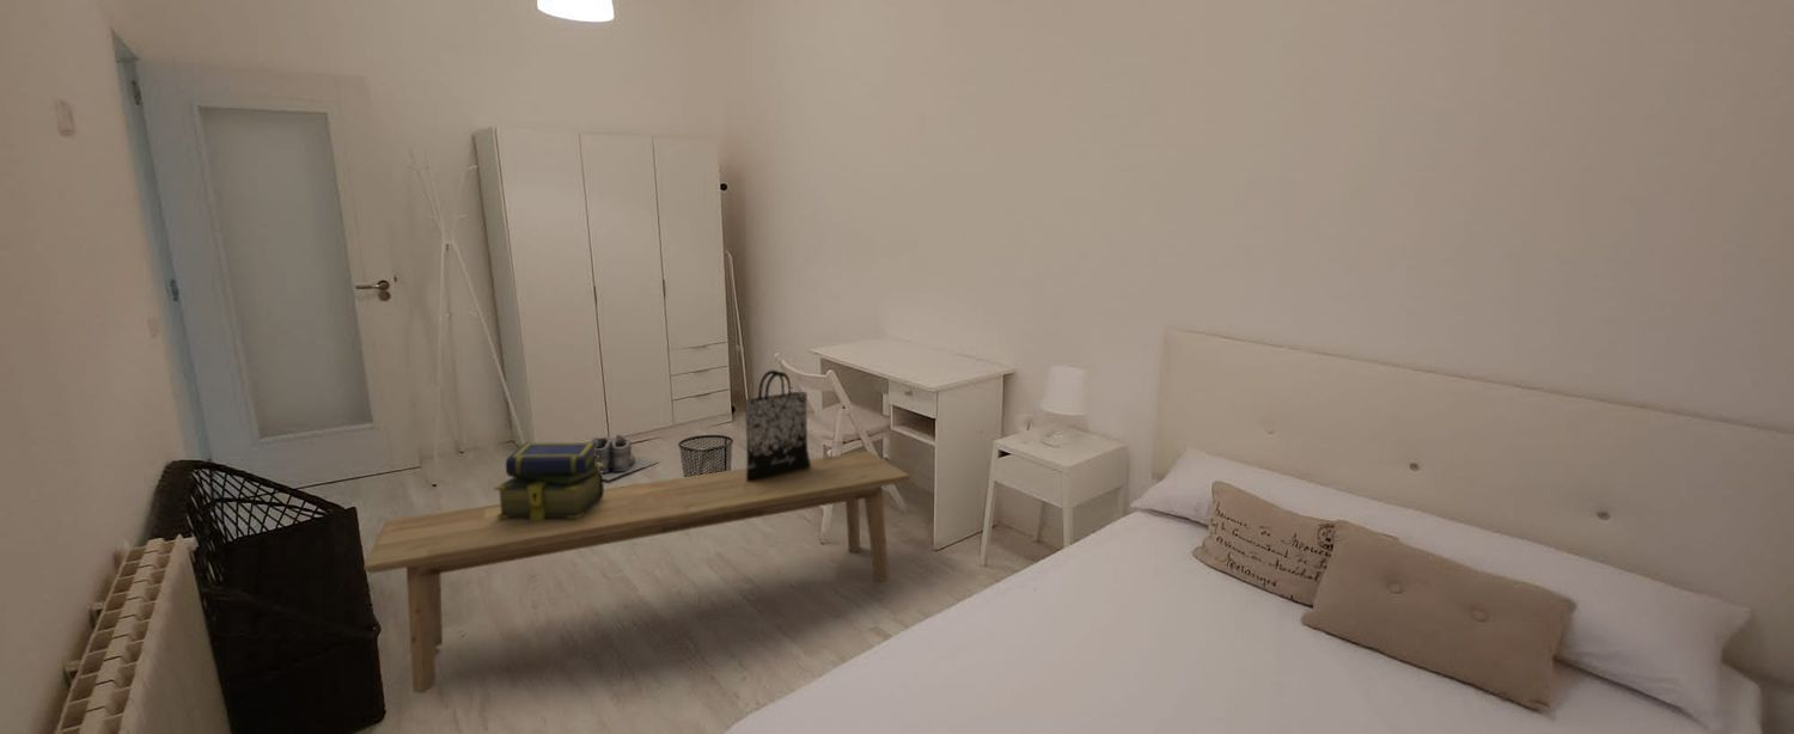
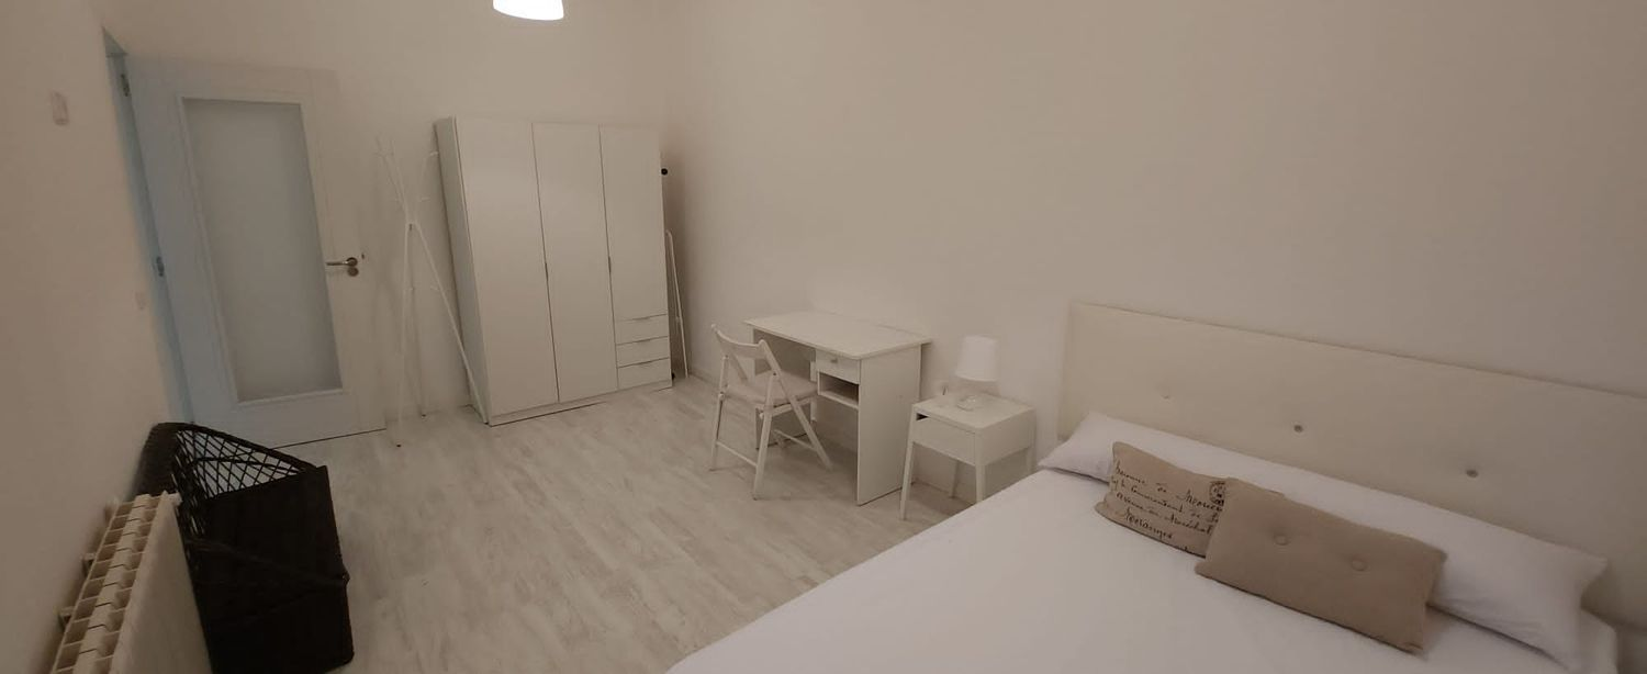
- waste bin [677,434,734,478]
- stack of books [493,441,605,521]
- boots [591,434,660,482]
- tote bag [744,369,811,482]
- bench [362,449,911,695]
